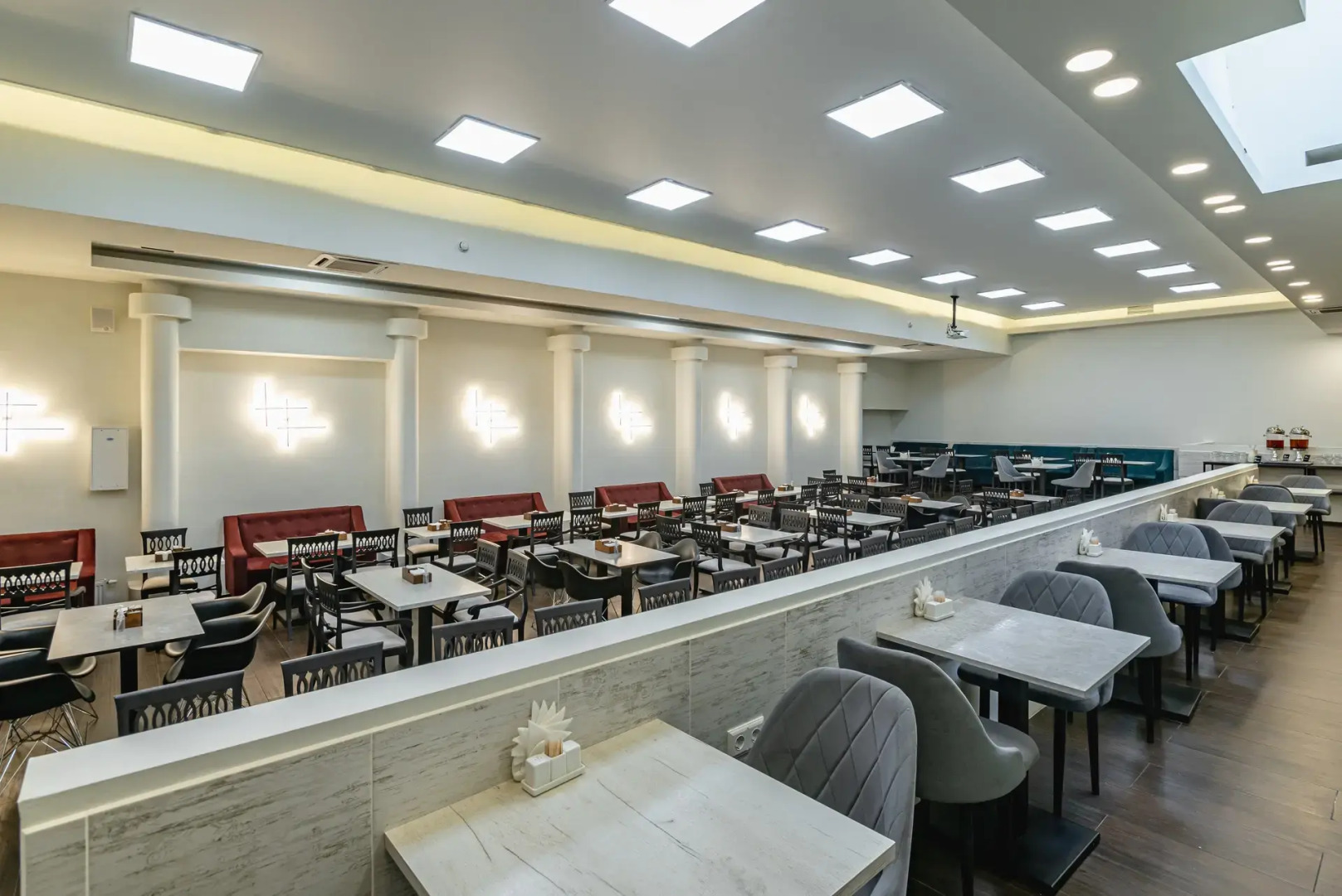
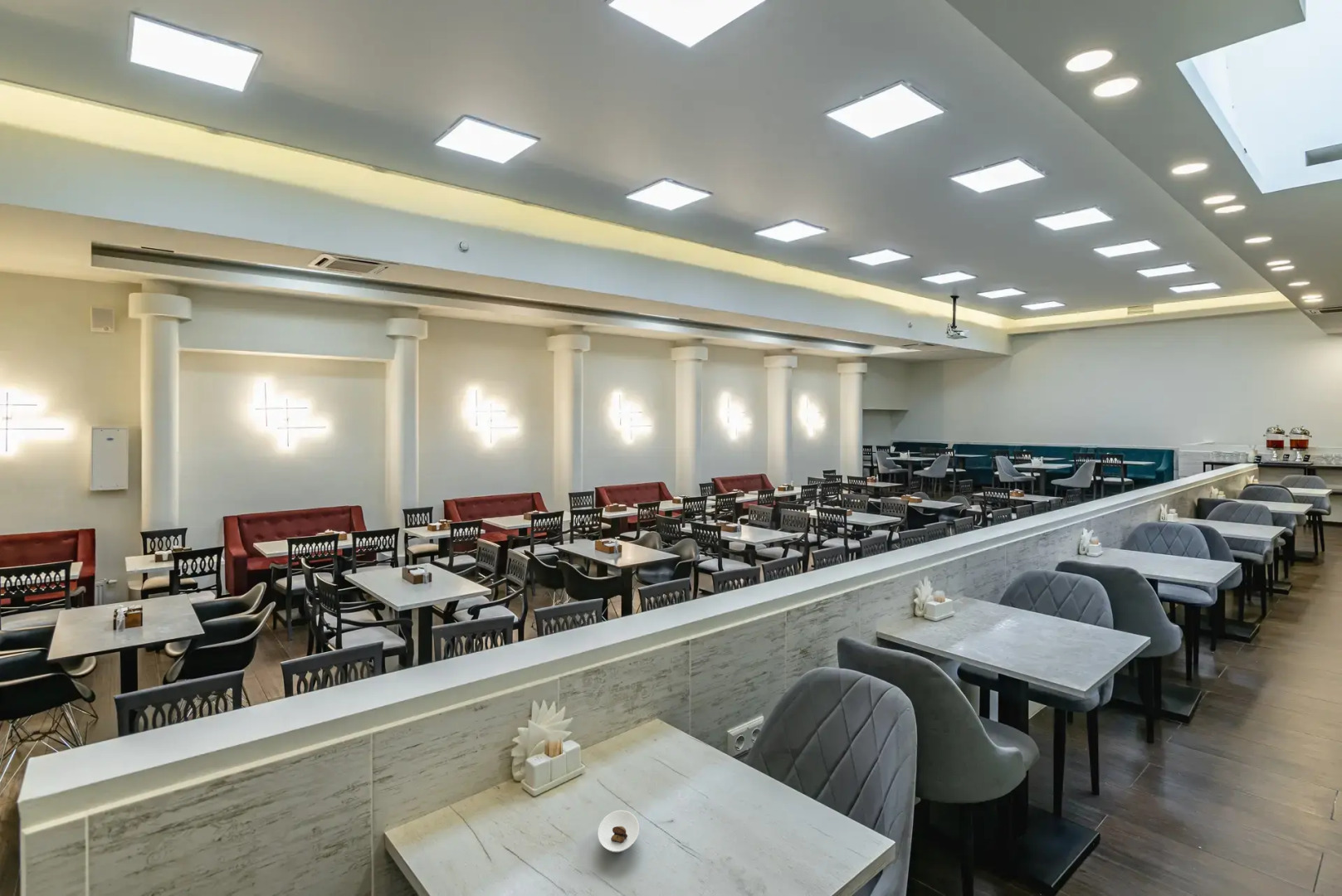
+ saucer [598,810,640,853]
